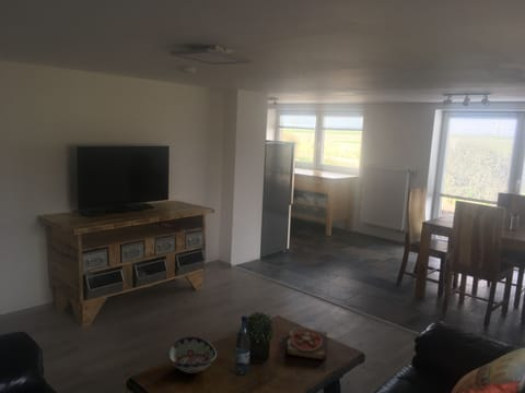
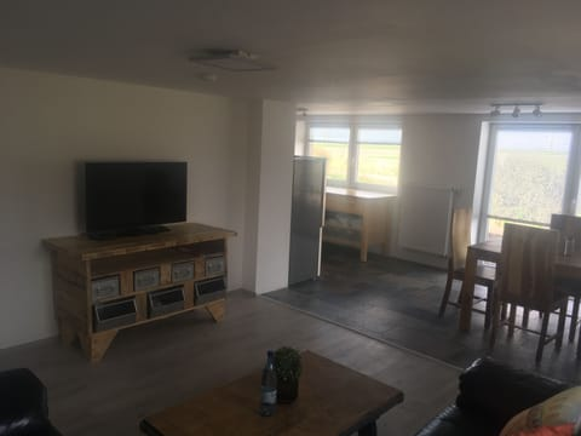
- book [285,325,328,361]
- decorative bowl [167,336,218,374]
